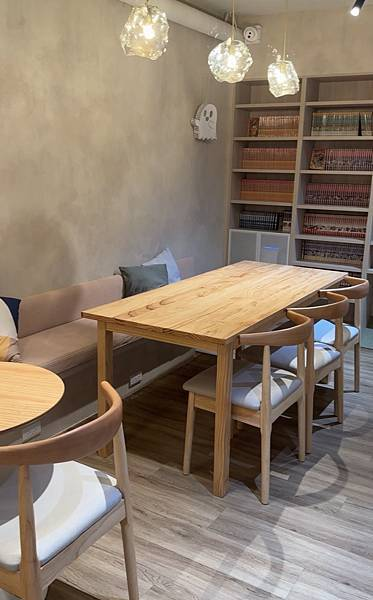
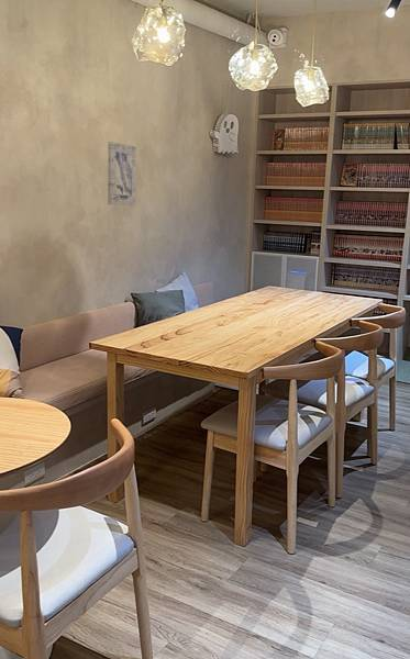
+ wall art [107,141,137,206]
